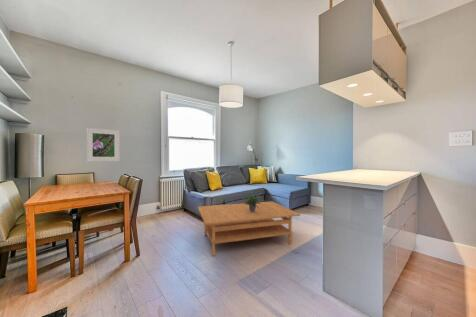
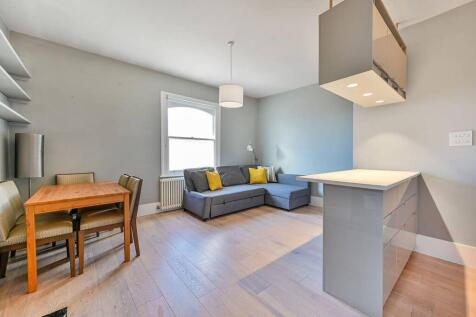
- coffee table [197,200,301,257]
- potted plant [239,190,266,212]
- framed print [86,127,120,162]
